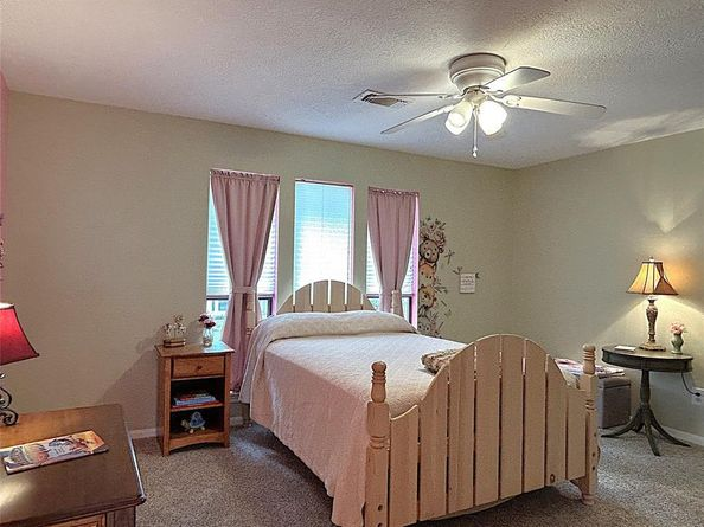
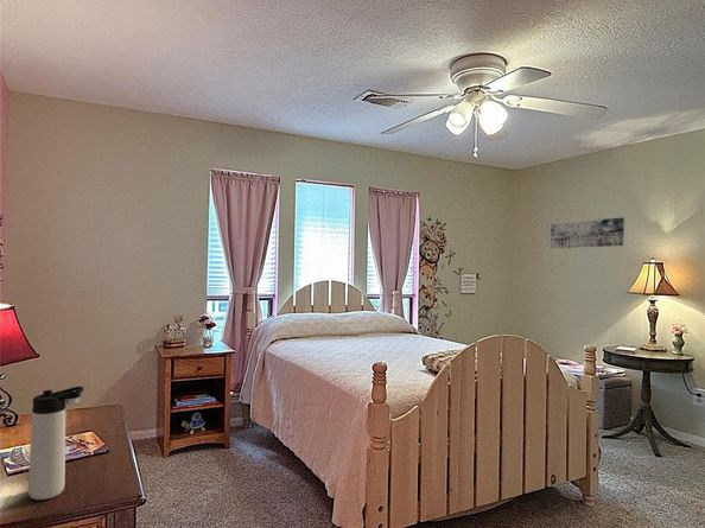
+ thermos bottle [27,386,84,501]
+ wall art [550,216,625,249]
